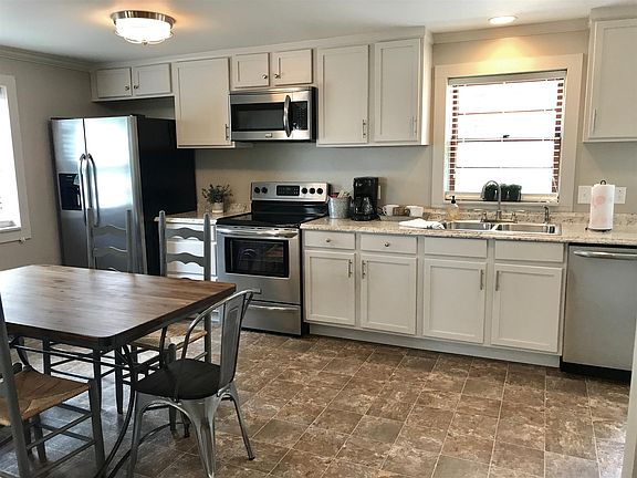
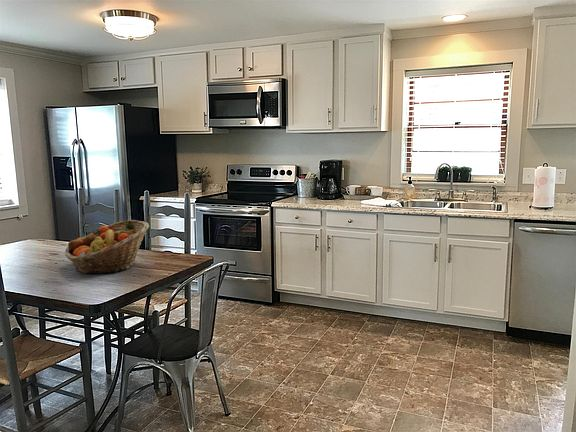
+ fruit basket [64,219,150,275]
